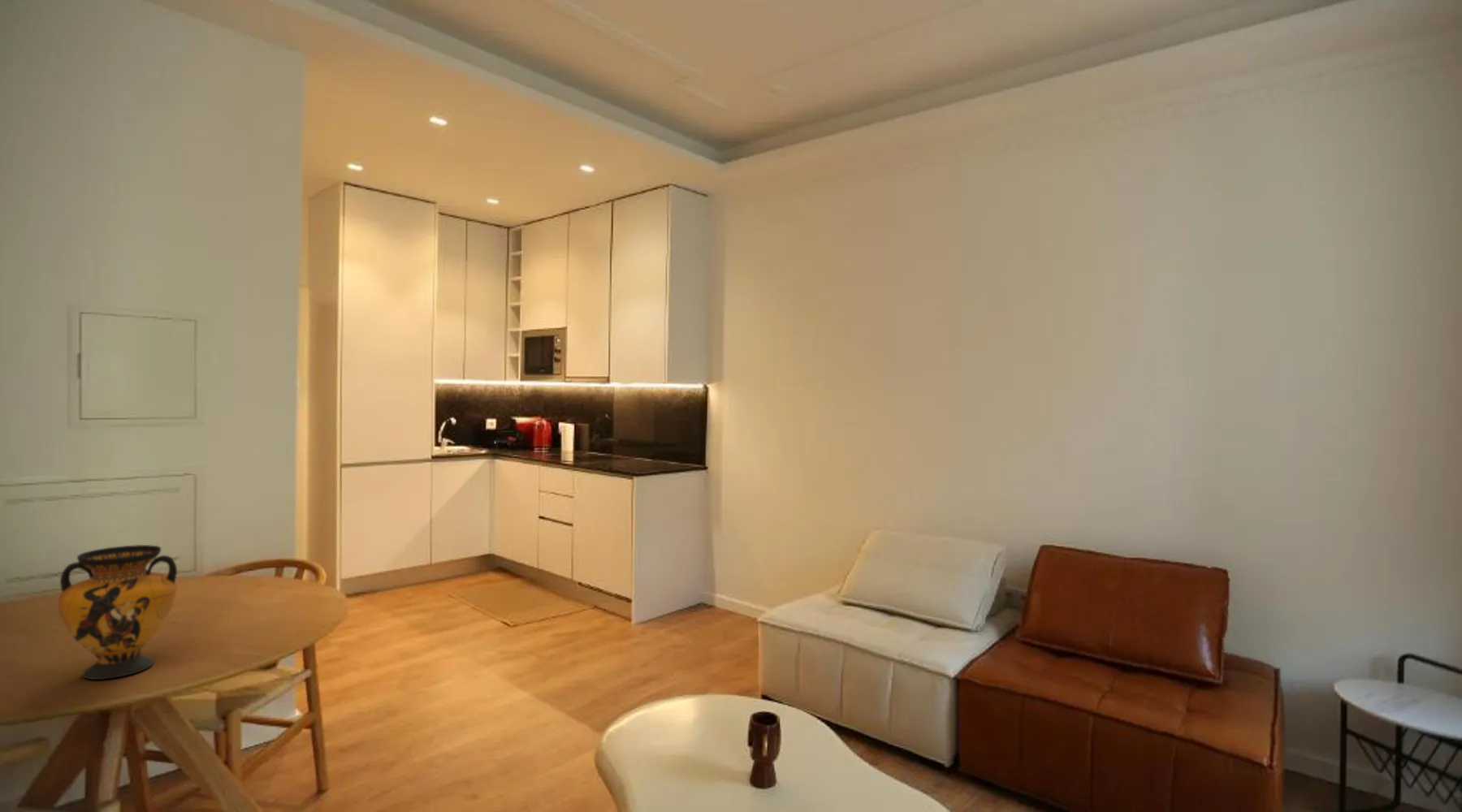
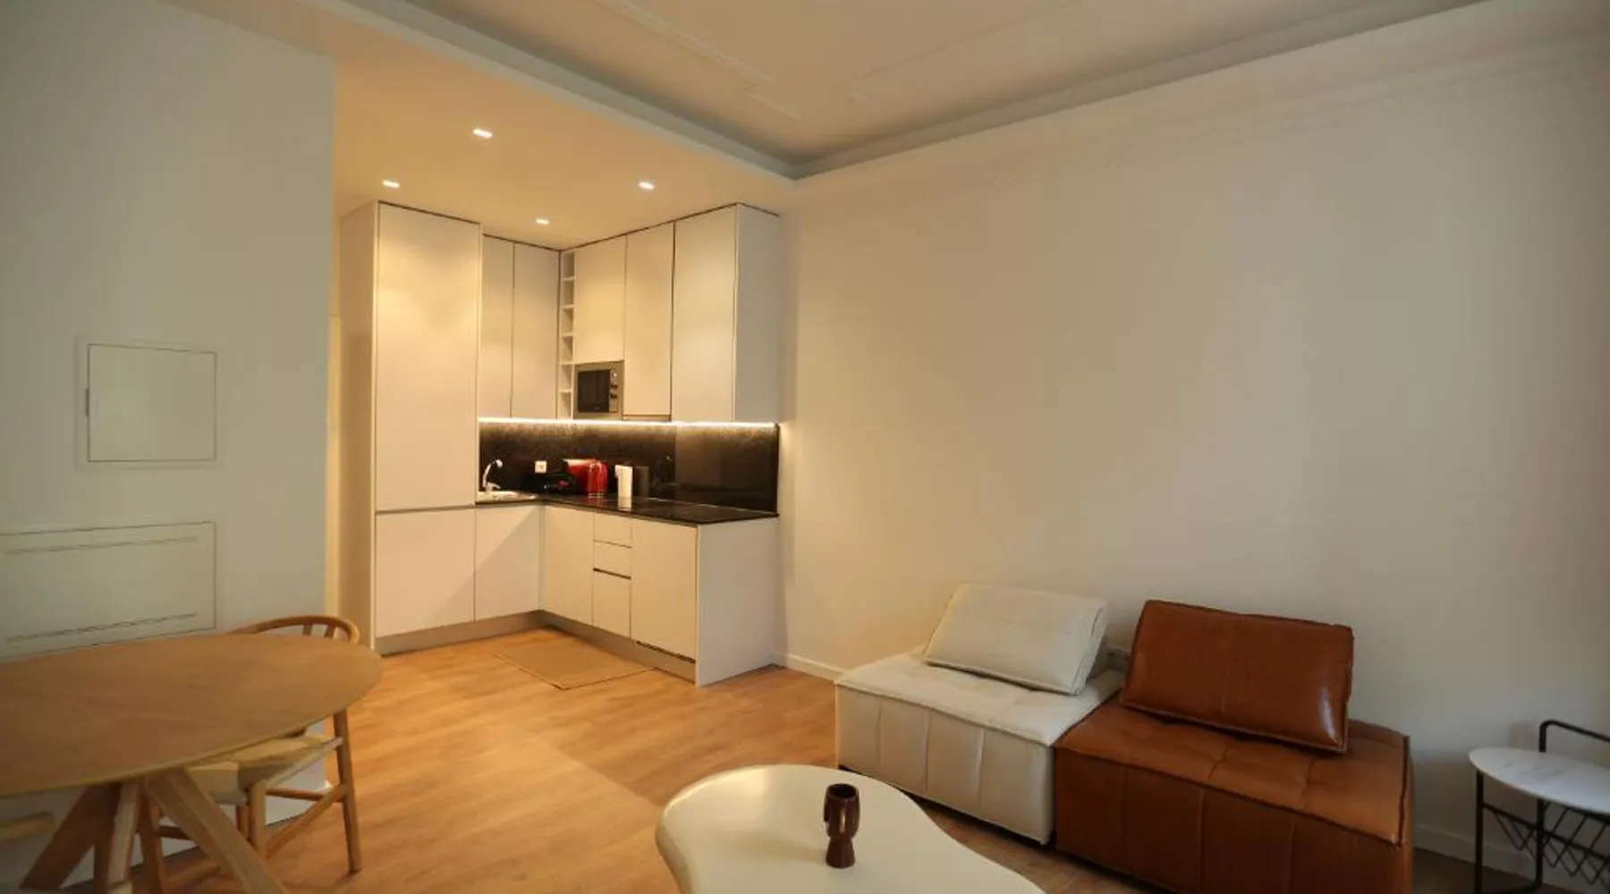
- vase [58,544,178,680]
